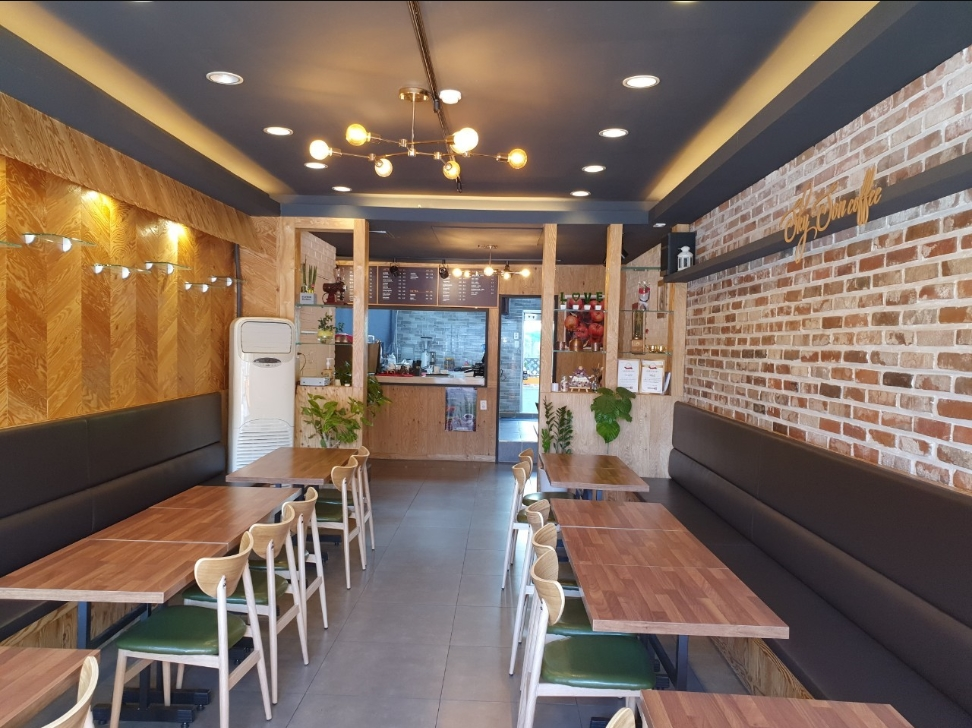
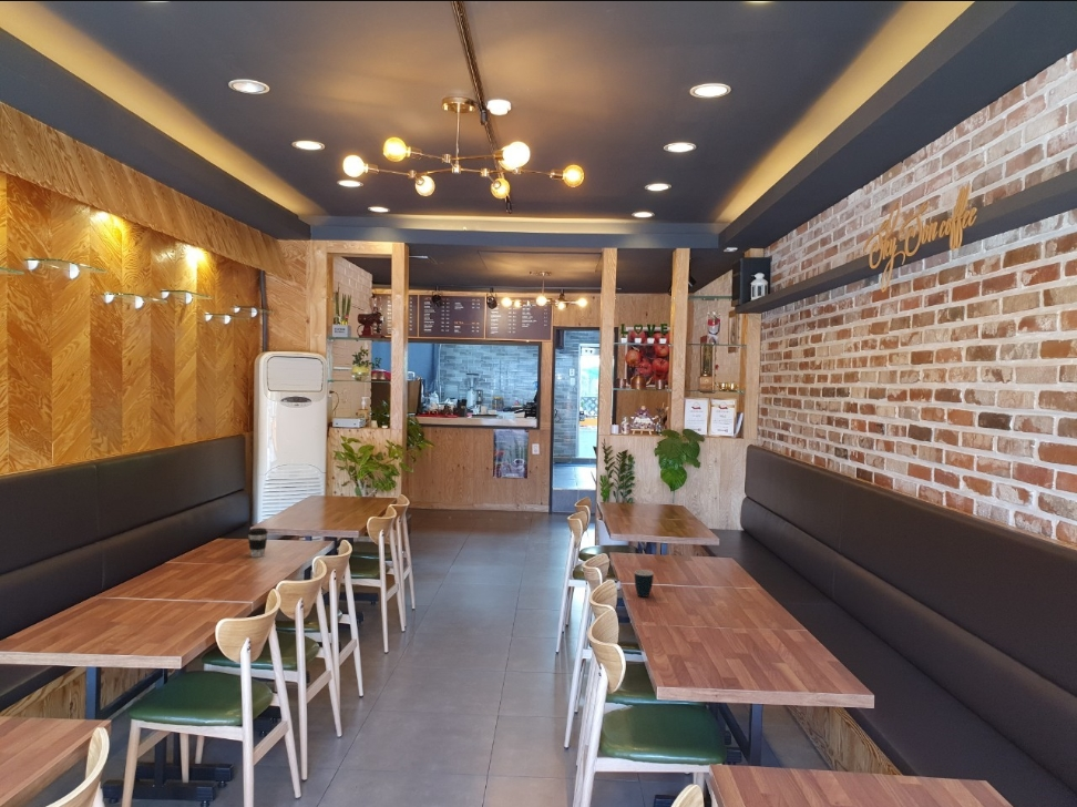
+ coffee cup [247,527,269,559]
+ mug [634,569,655,599]
